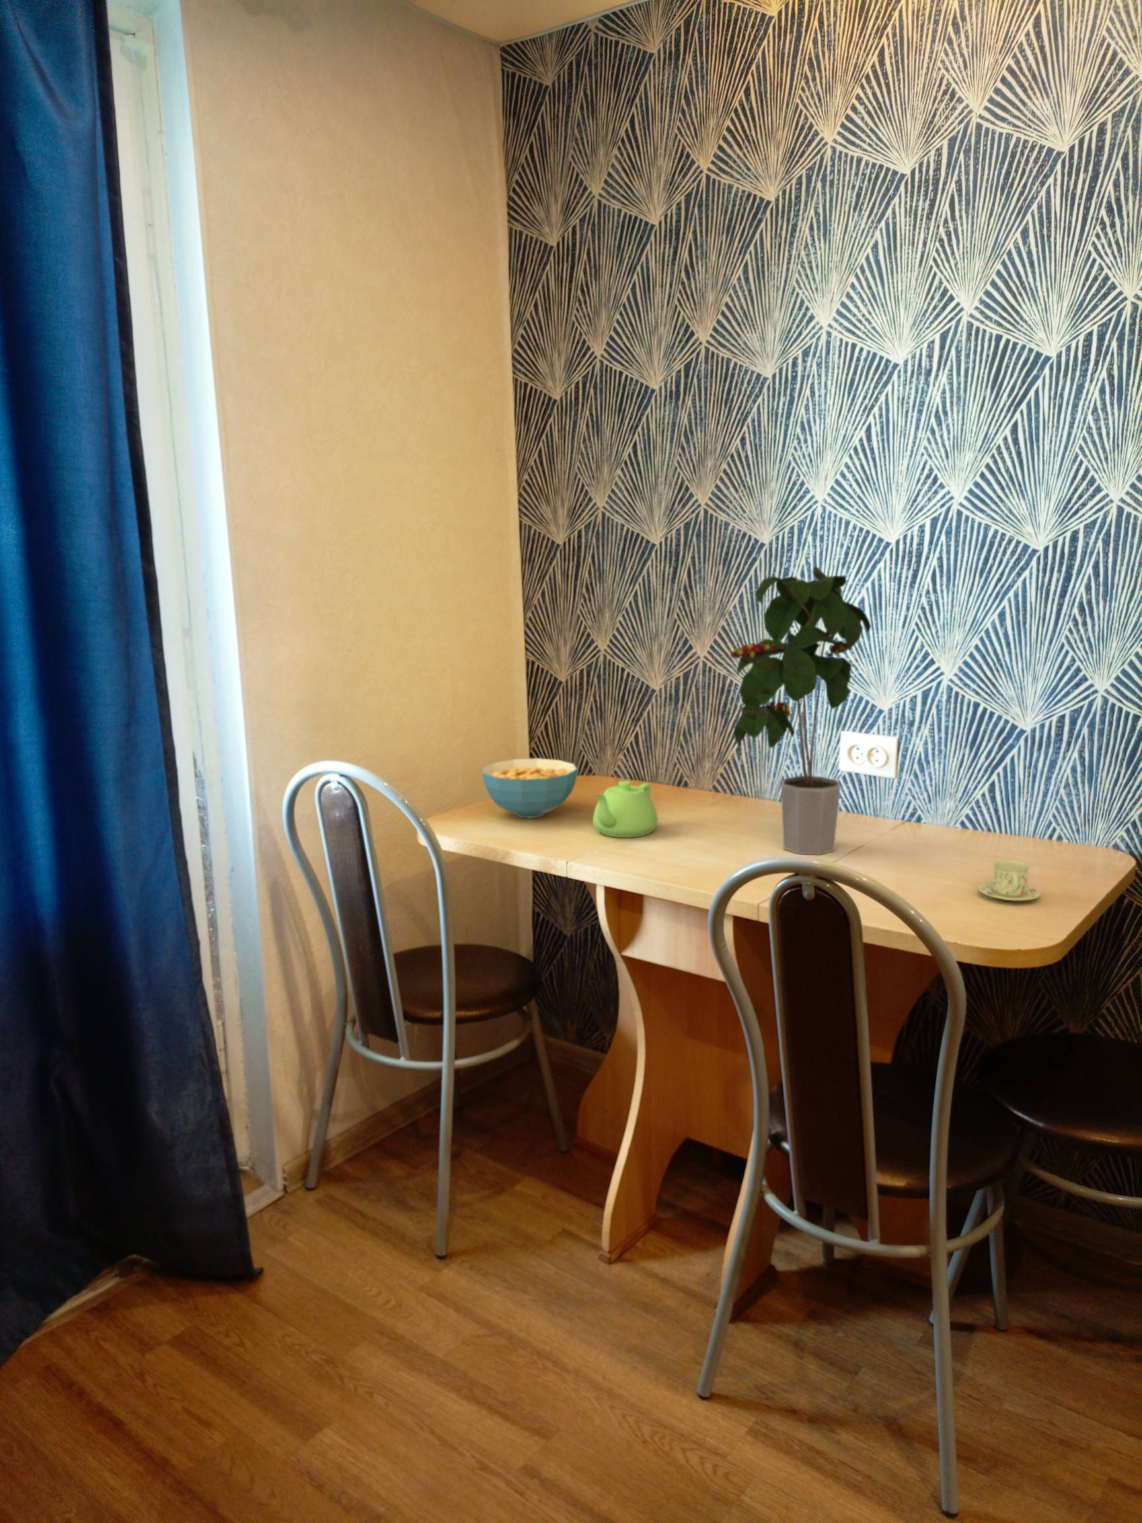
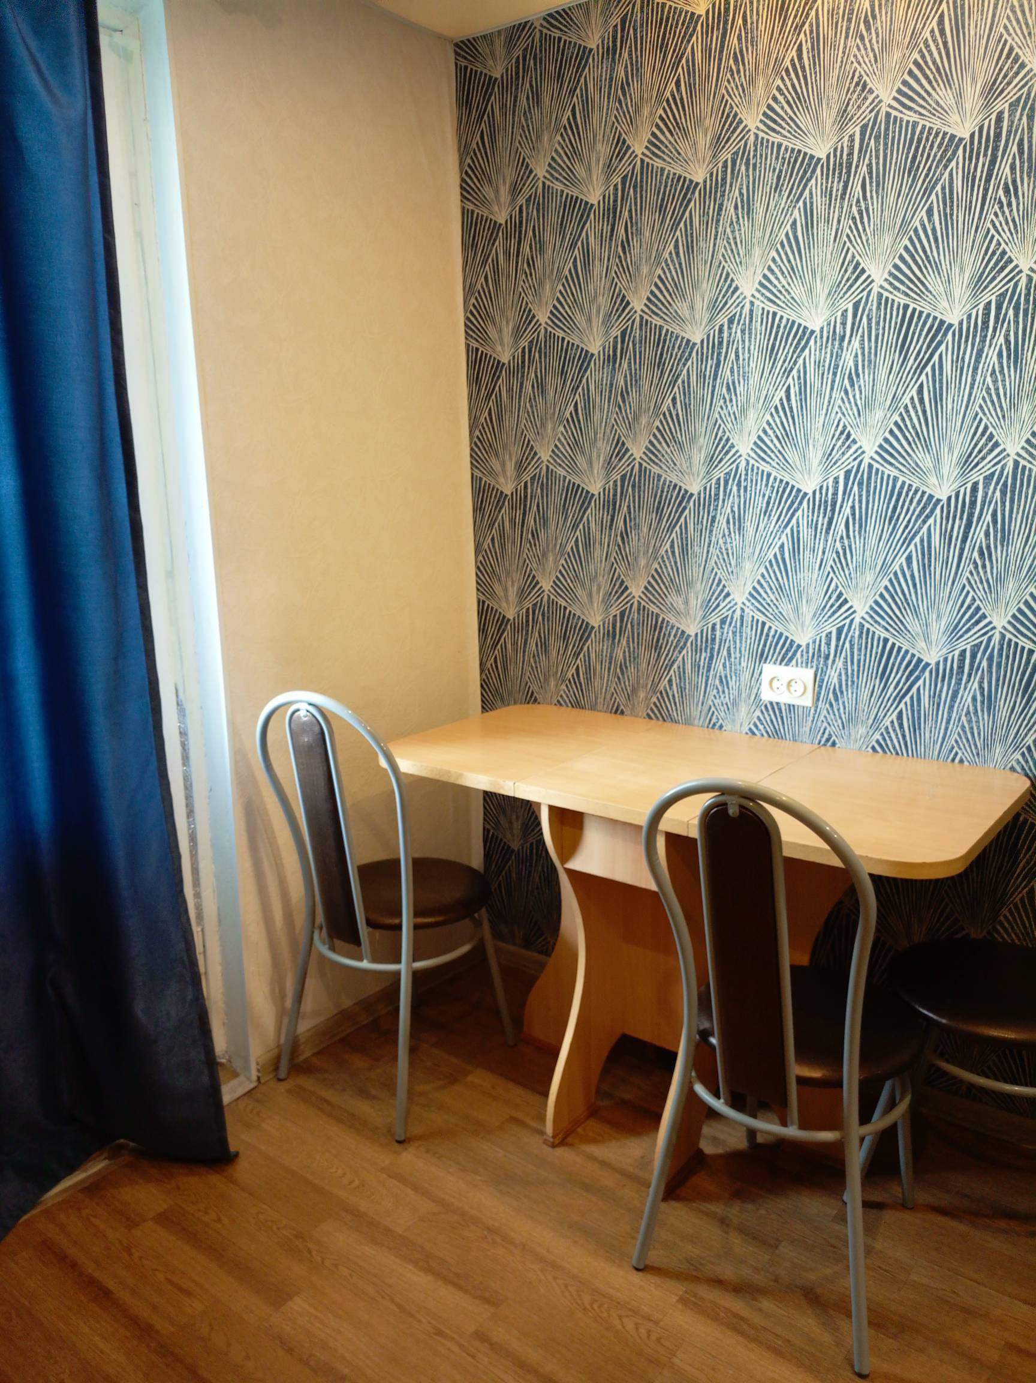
- cereal bowl [481,758,578,819]
- potted plant [729,566,872,855]
- chinaware [978,860,1041,902]
- teapot [593,779,659,838]
